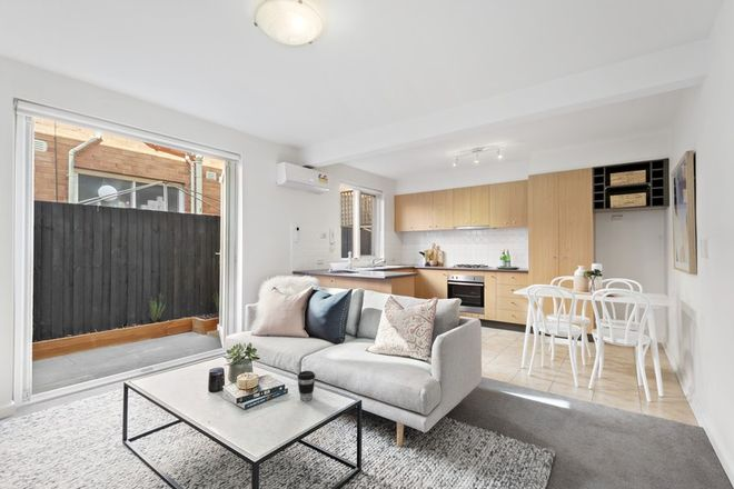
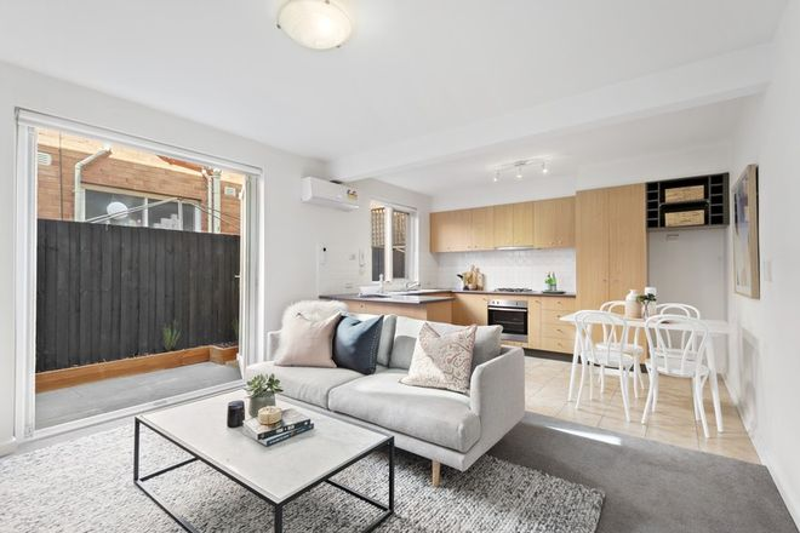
- coffee cup [296,370,316,402]
